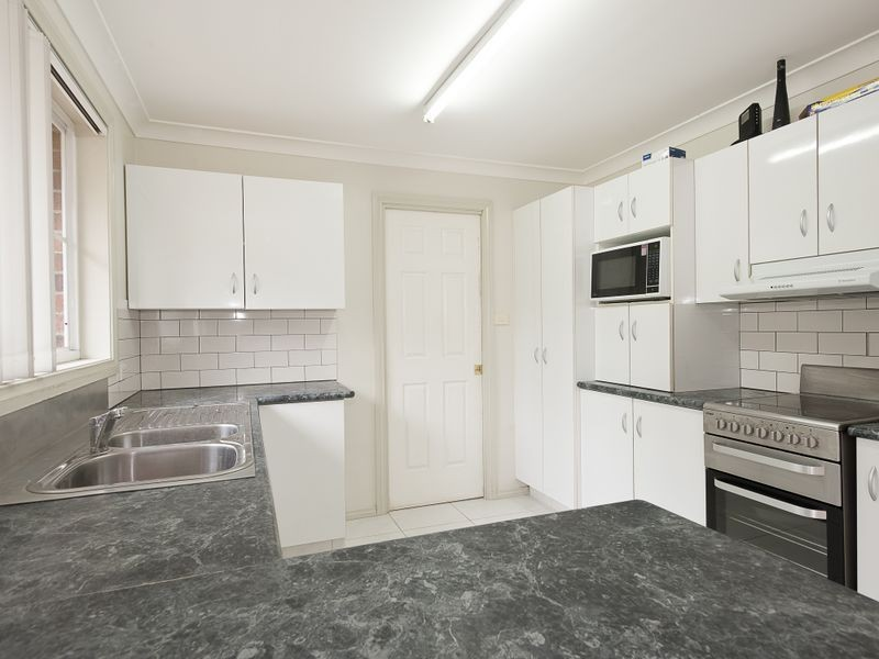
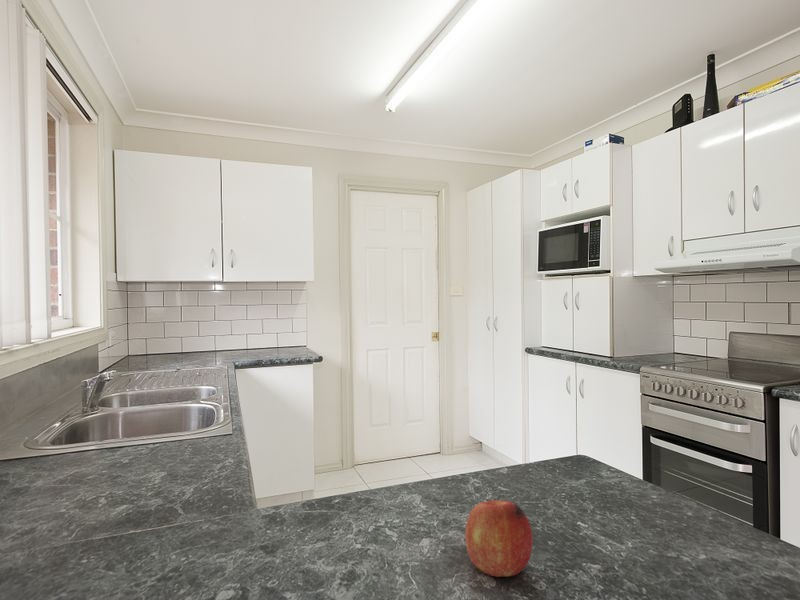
+ fruit [464,499,534,578]
